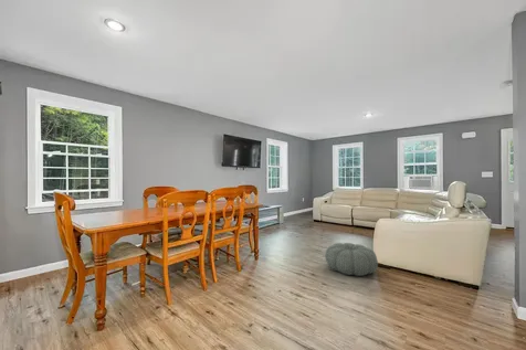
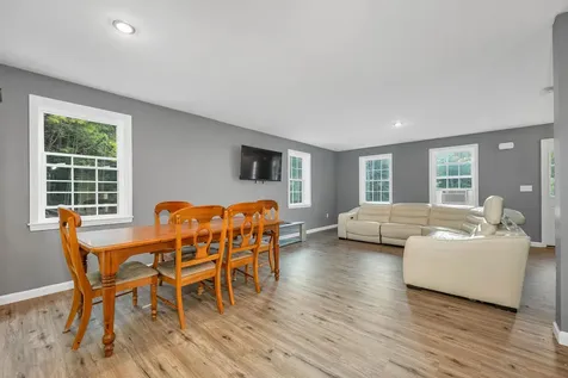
- pouf [324,242,379,277]
